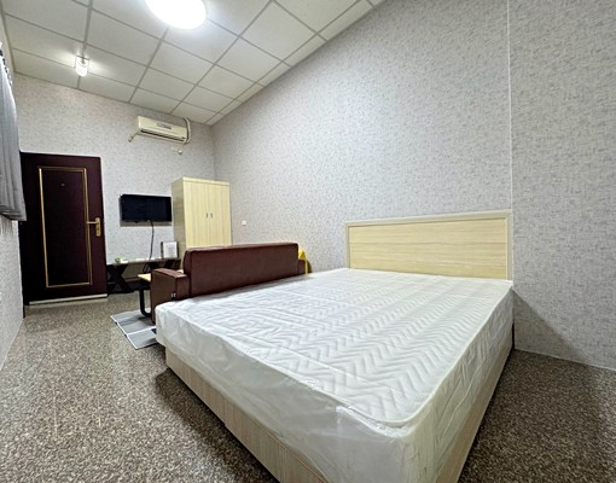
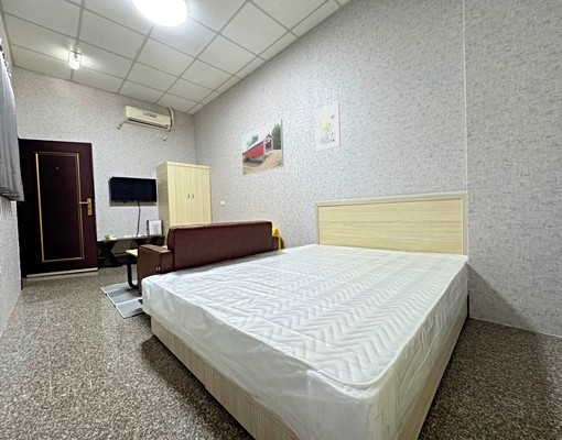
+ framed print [314,101,342,153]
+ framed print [240,118,284,176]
